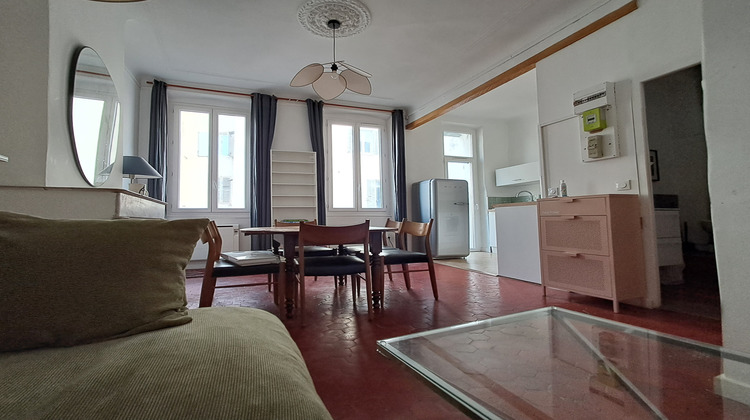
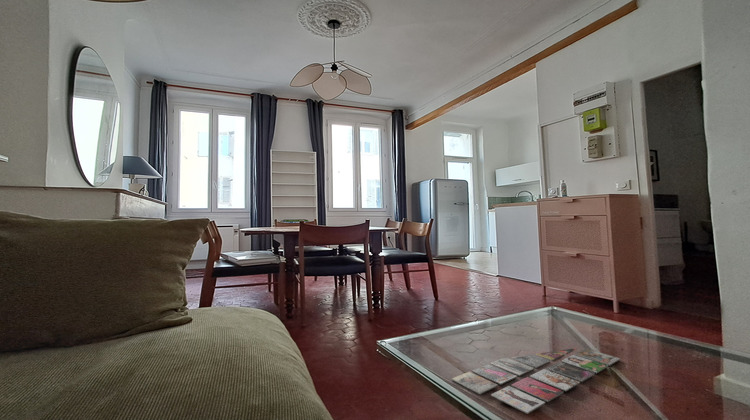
+ magazine [451,347,621,415]
